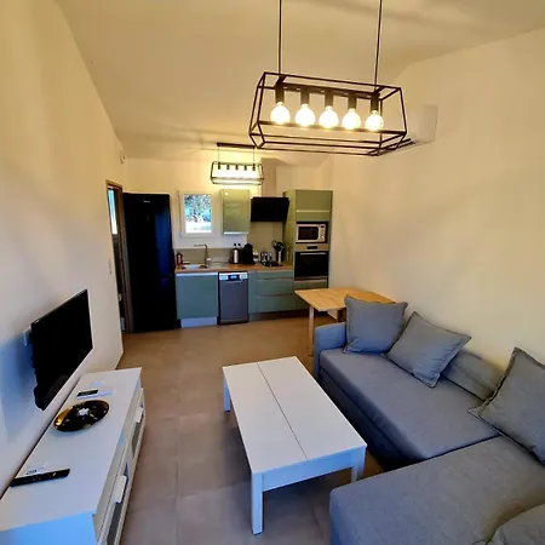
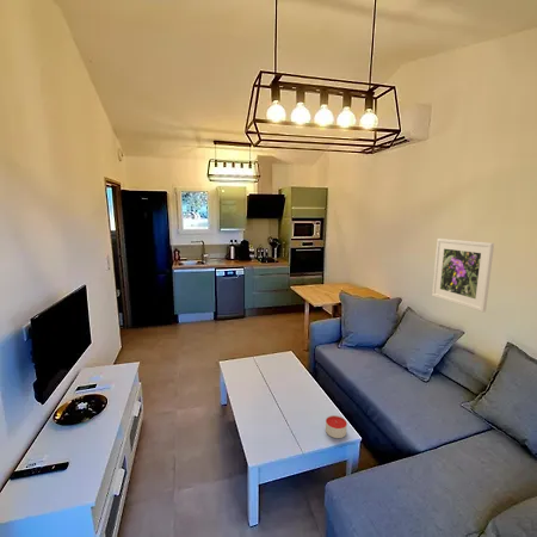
+ candle [325,414,348,439]
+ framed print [431,237,495,313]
